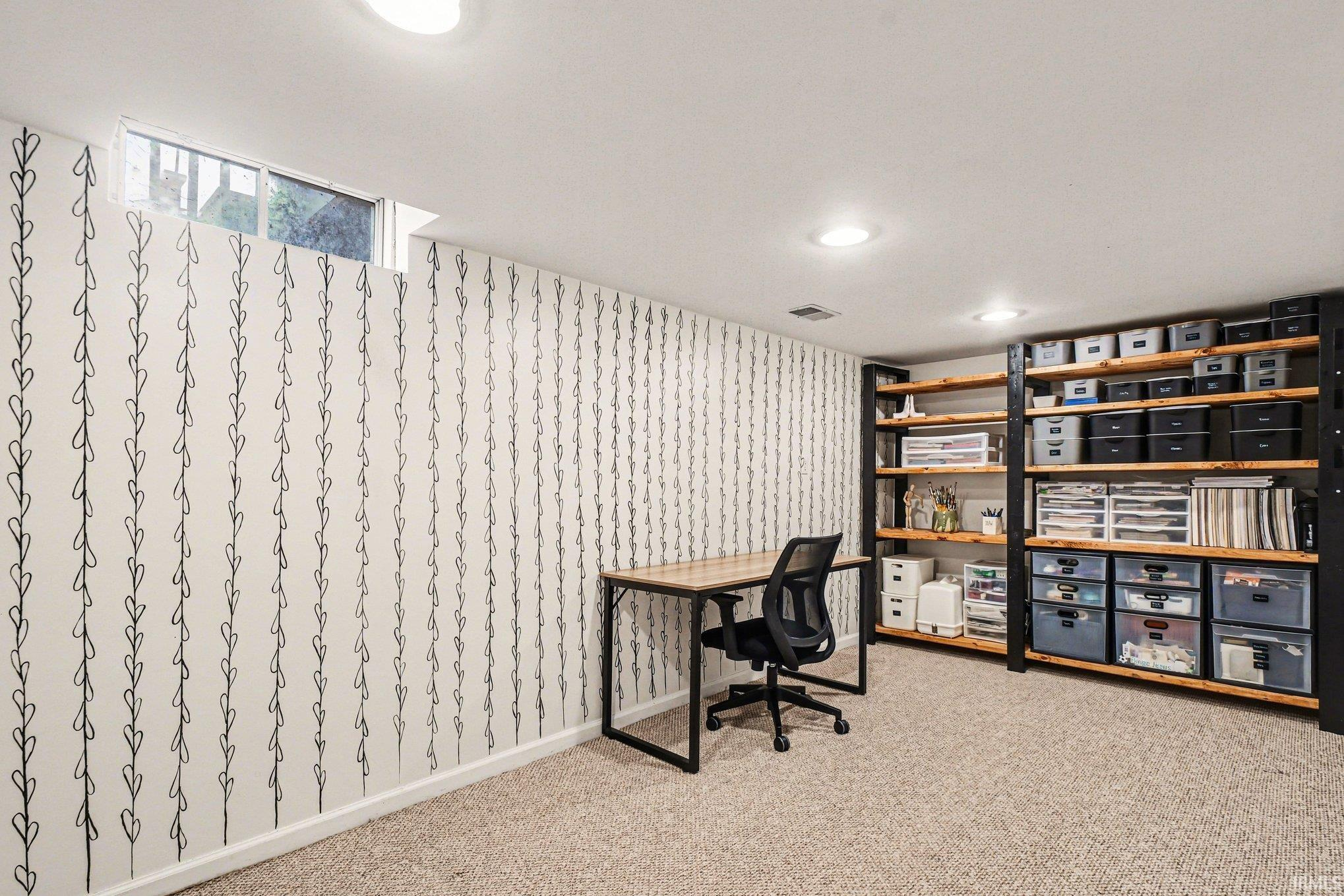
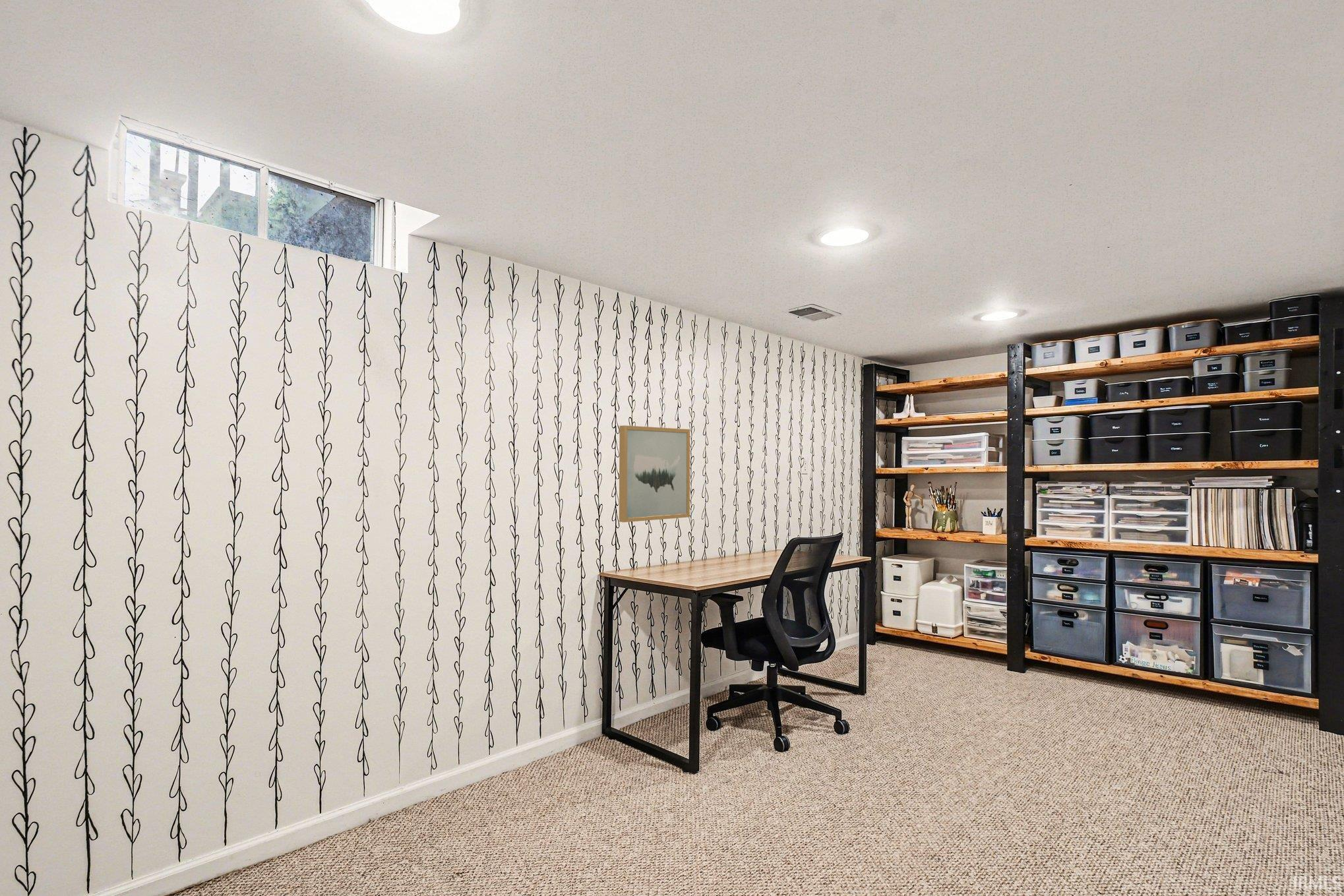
+ wall art [619,425,690,523]
